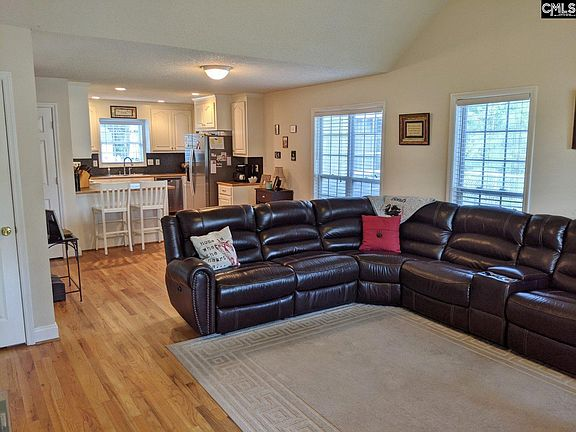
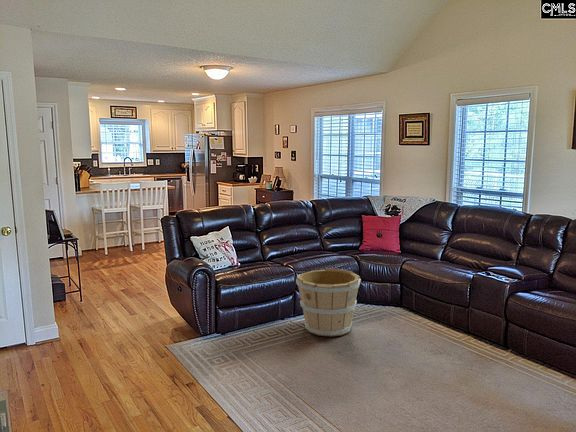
+ wooden bucket [295,267,362,338]
